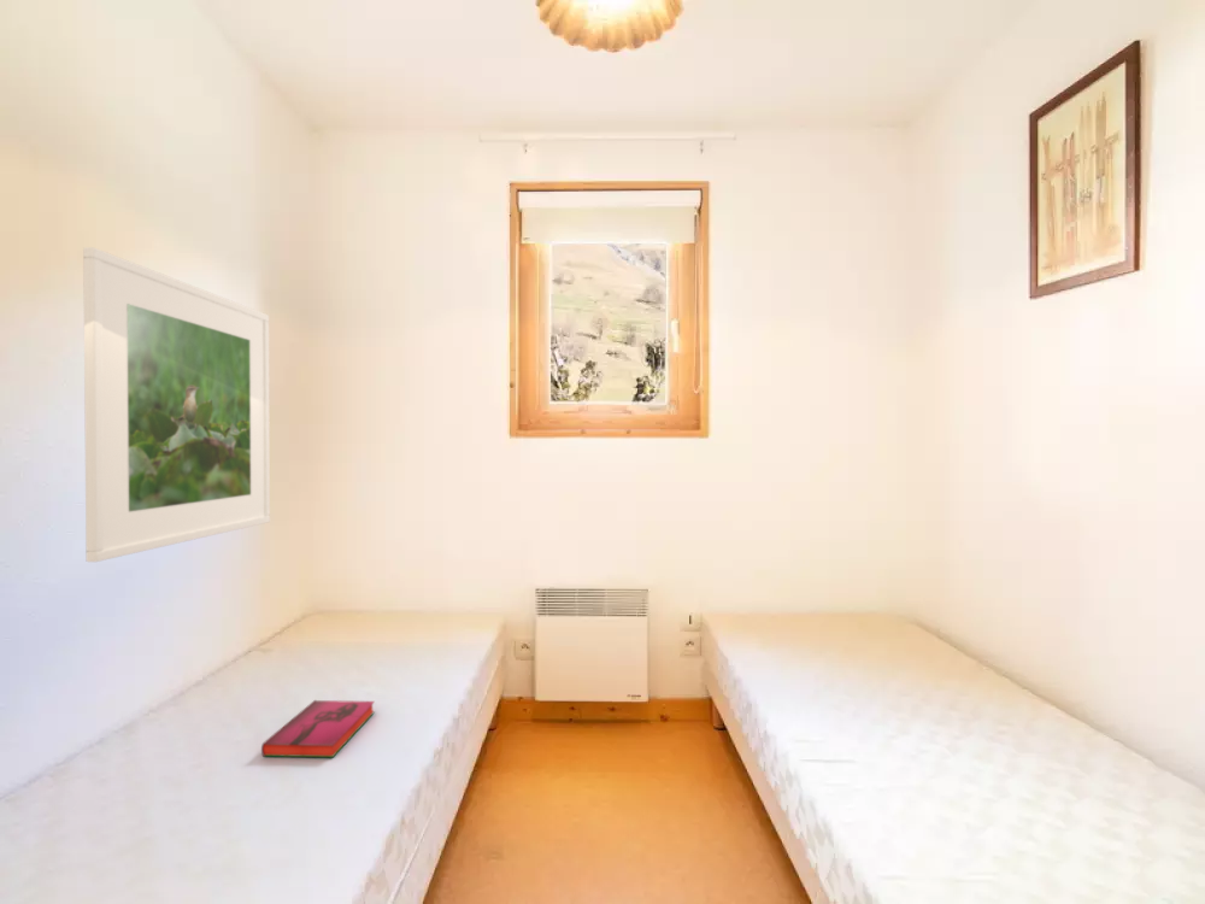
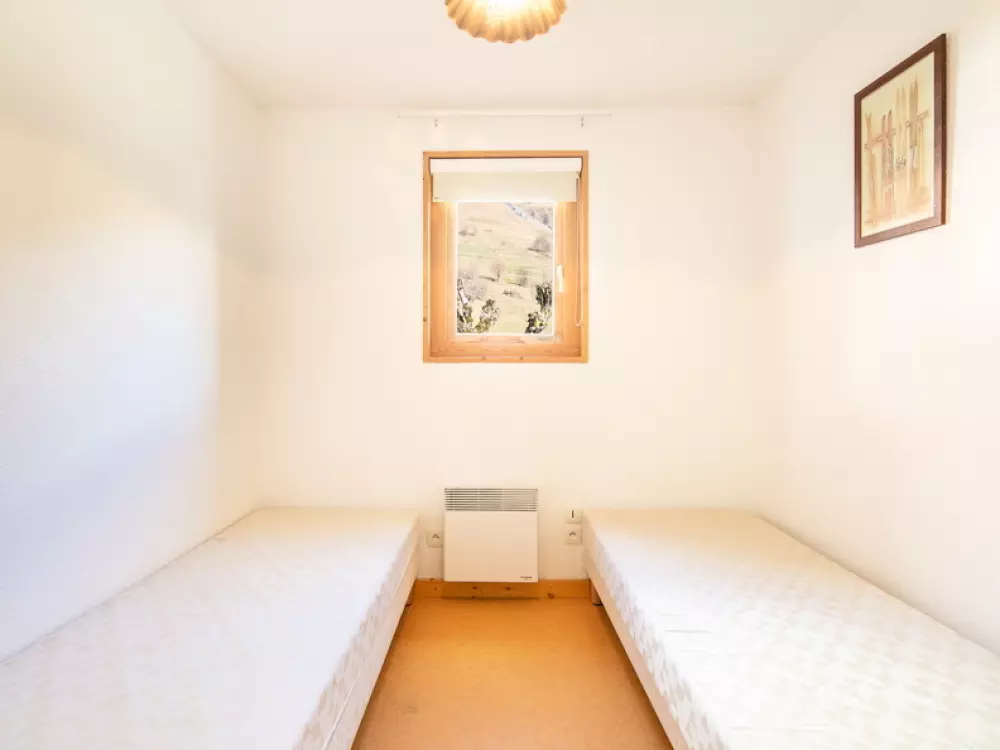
- hardback book [260,699,376,758]
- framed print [82,246,271,563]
